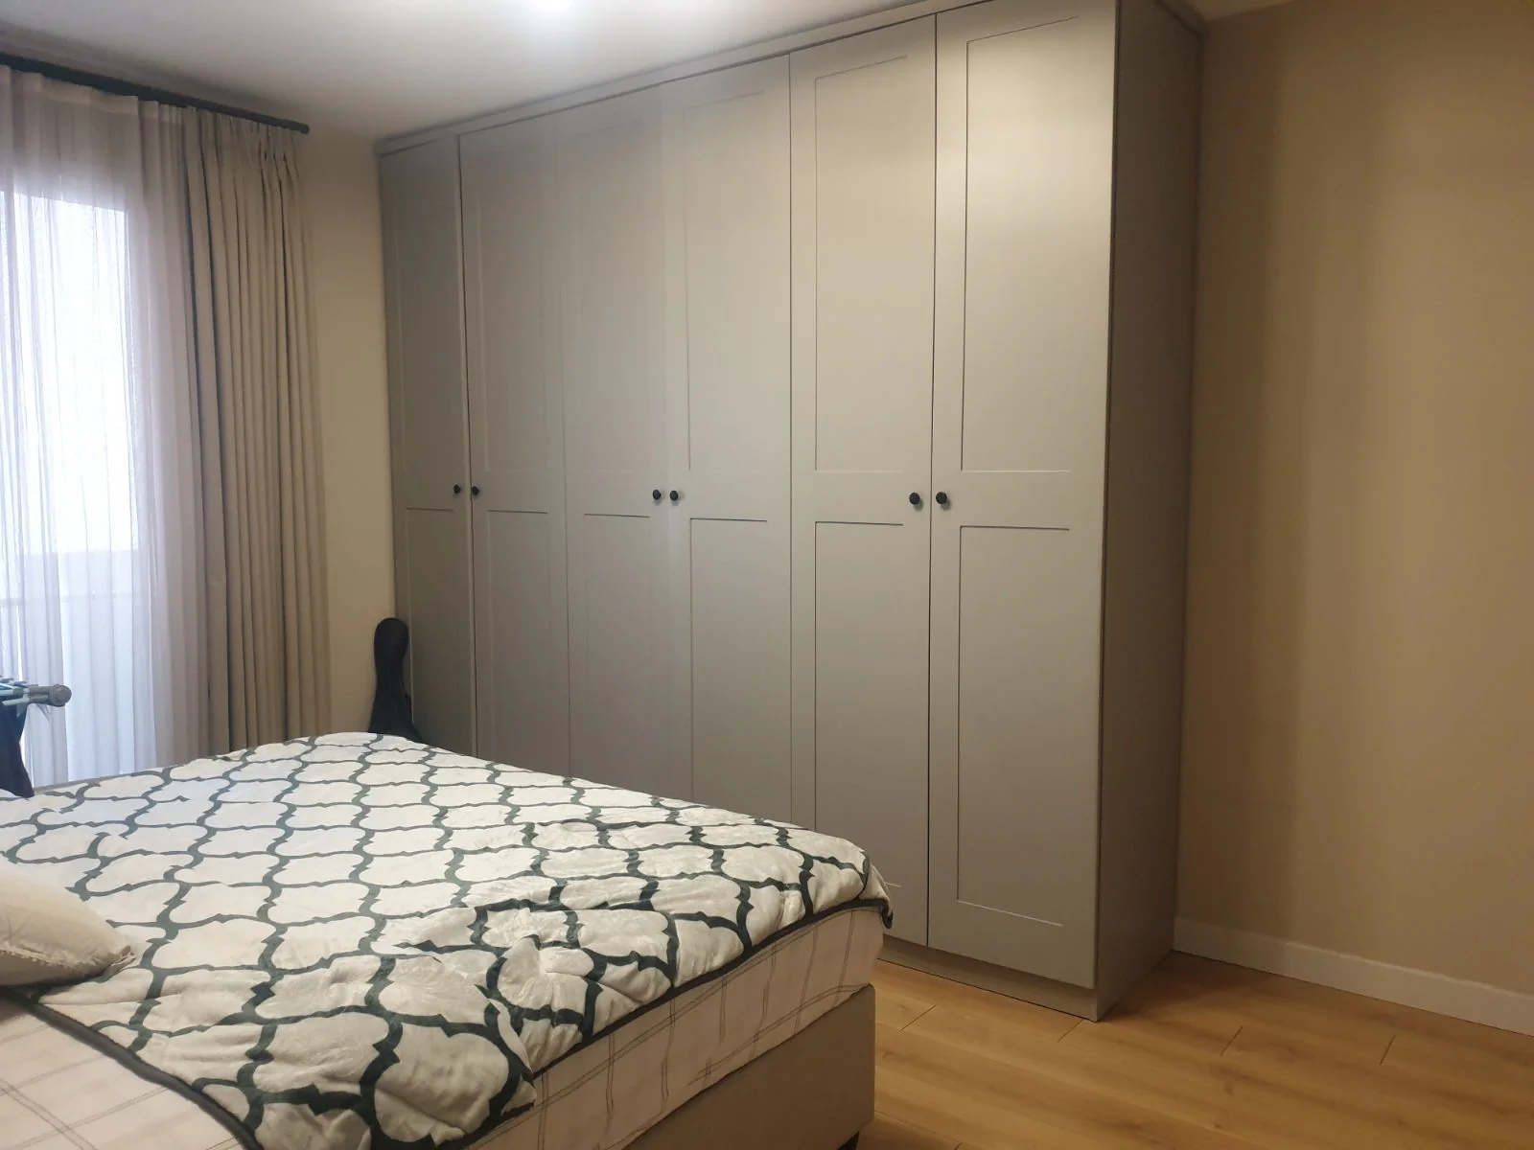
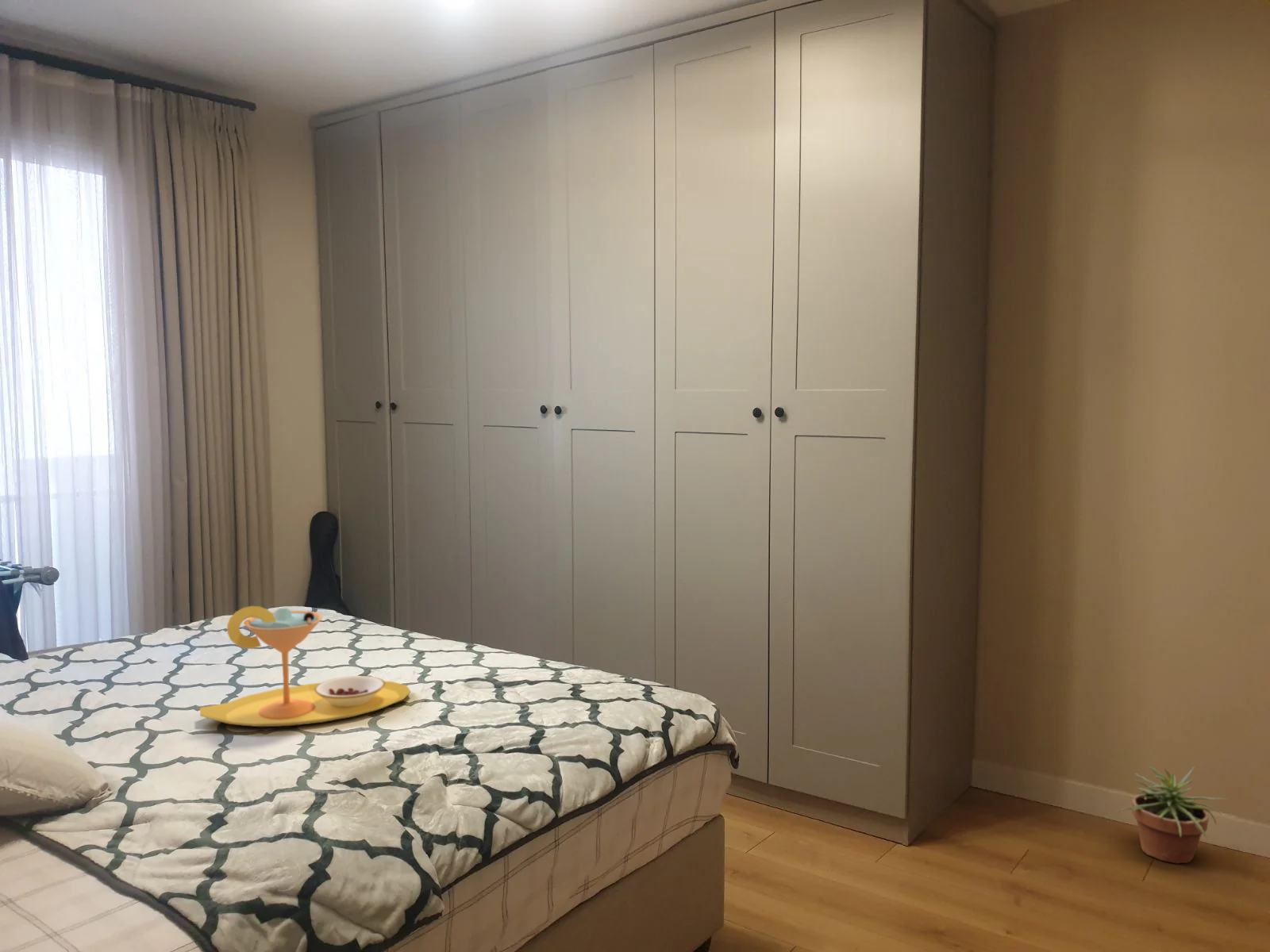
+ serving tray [199,605,411,727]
+ potted plant [1117,766,1228,865]
